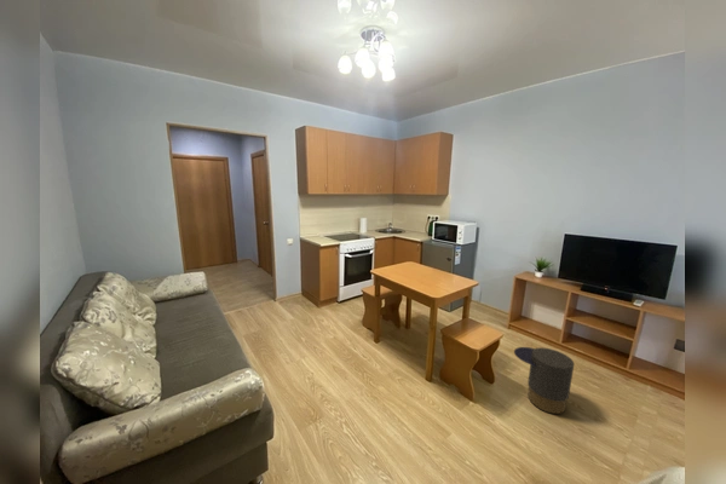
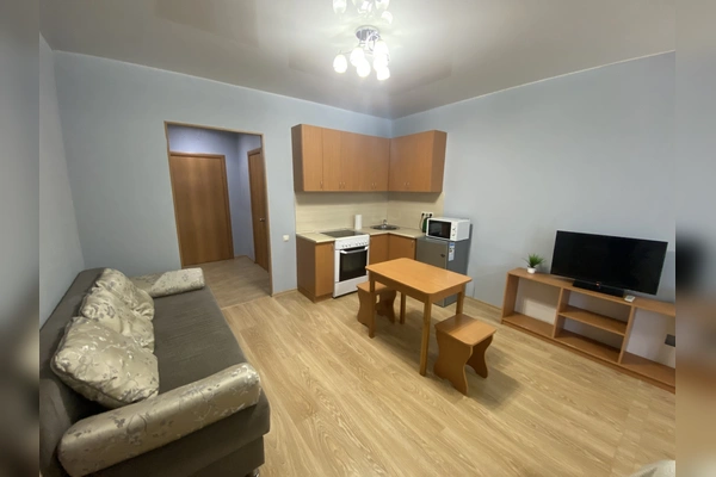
- trash can [513,346,575,415]
